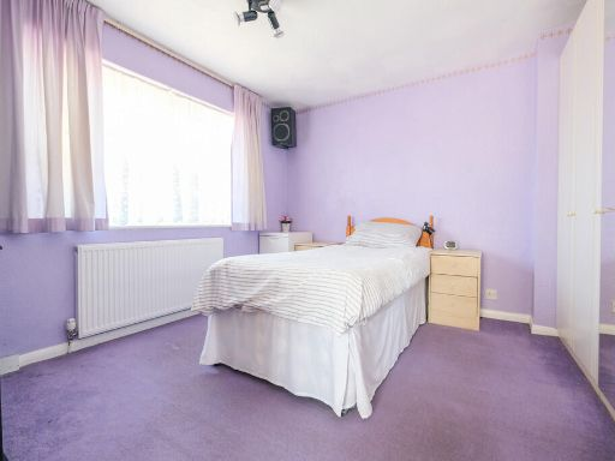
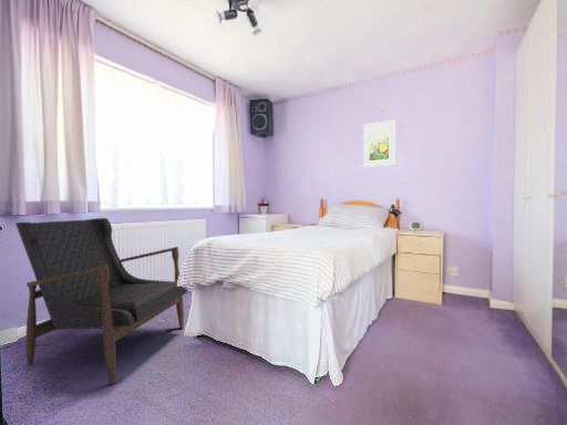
+ armchair [14,217,188,386]
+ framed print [362,118,396,168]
